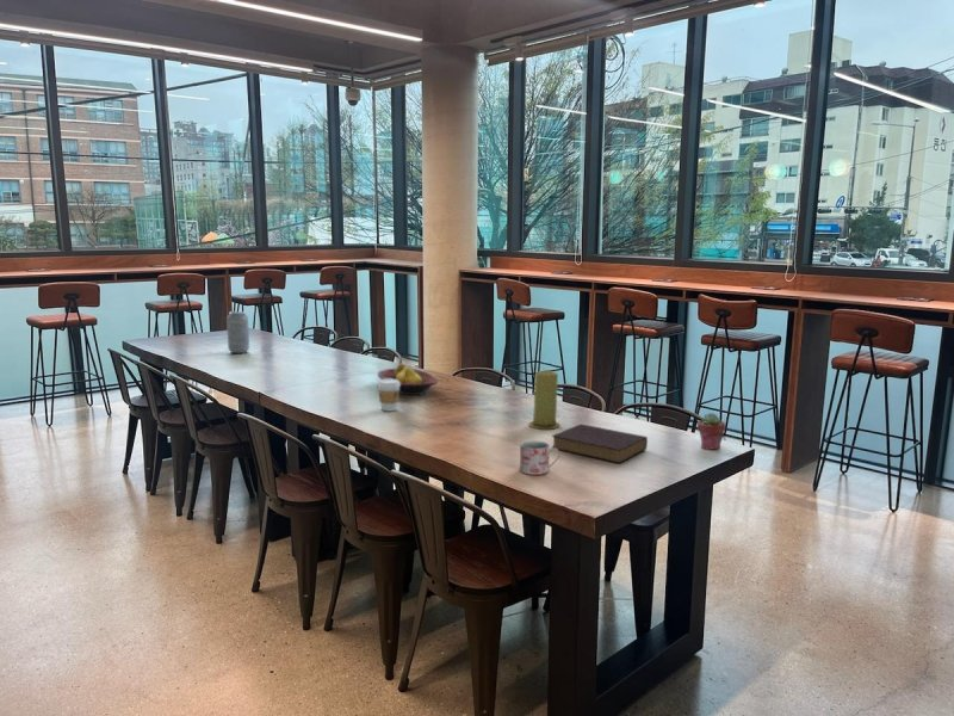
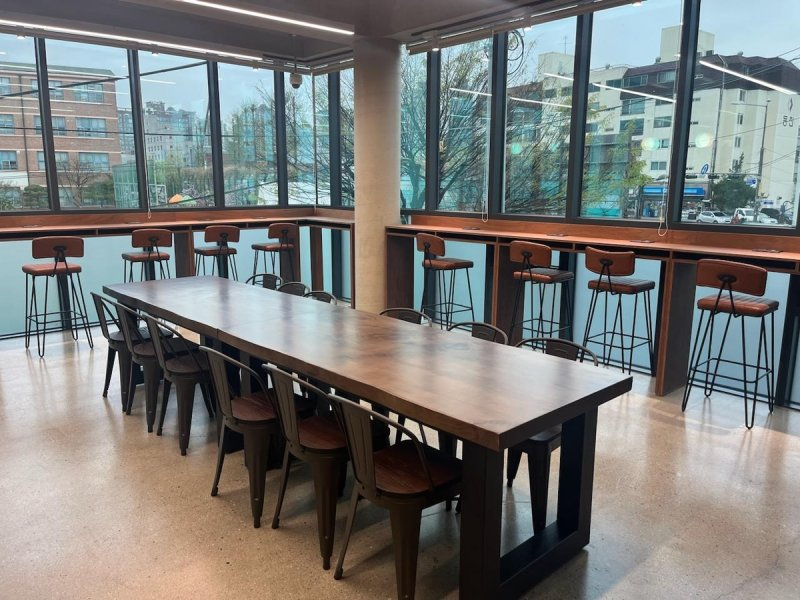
- fruit bowl [377,363,439,396]
- potted succulent [696,412,726,450]
- coffee cup [377,378,401,413]
- mug [519,439,562,476]
- candle [527,369,560,430]
- vase [225,310,250,354]
- book [551,422,649,464]
